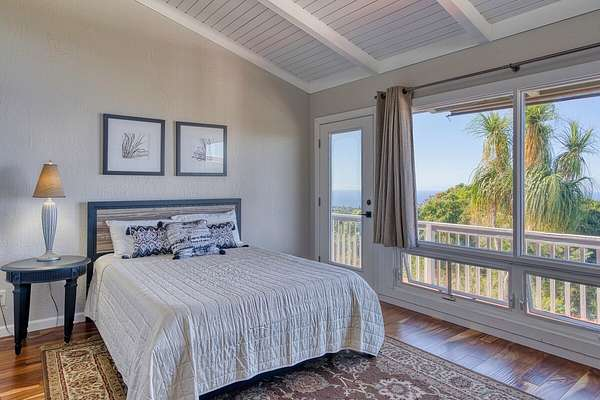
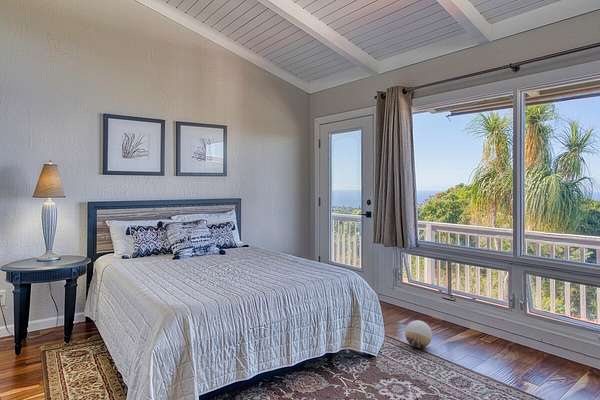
+ ball [404,319,433,349]
